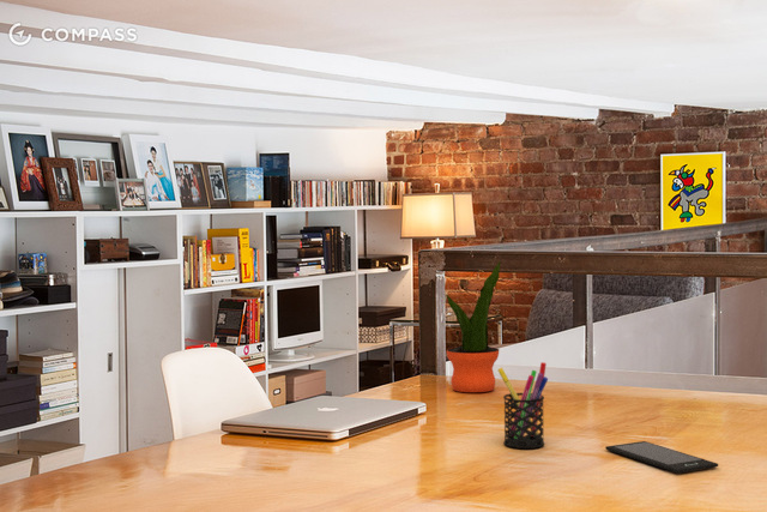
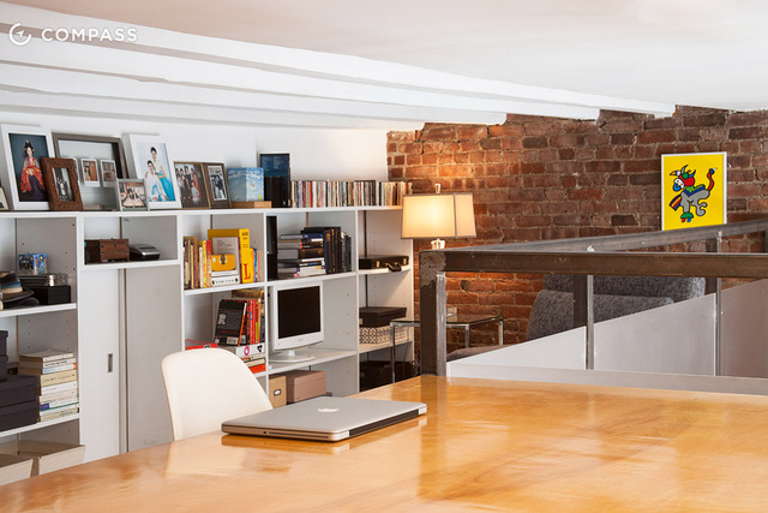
- smartphone [604,440,719,475]
- potted plant [445,260,502,393]
- pen holder [496,361,549,450]
